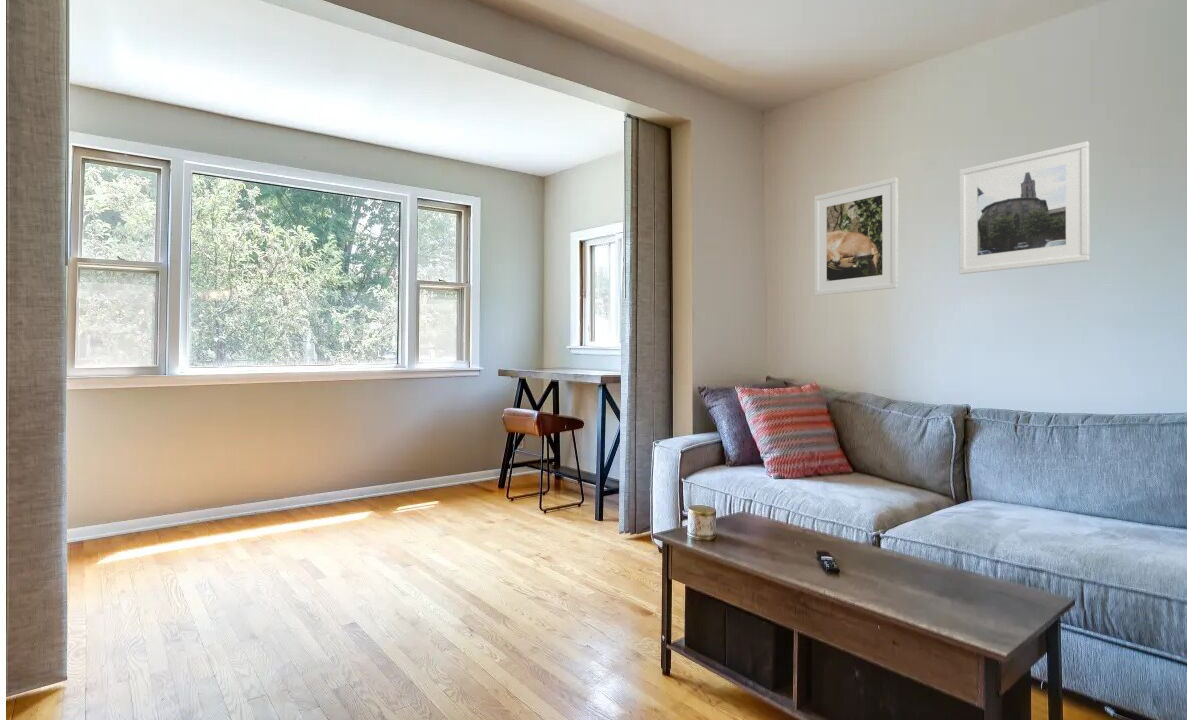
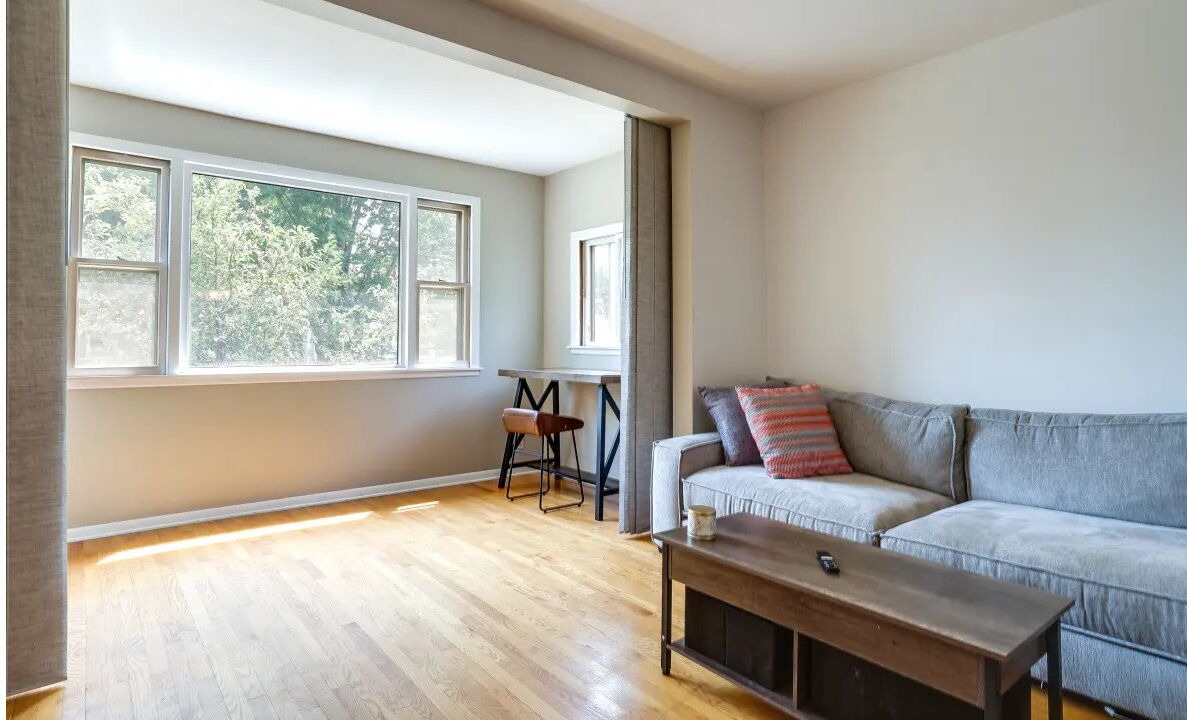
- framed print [813,177,899,297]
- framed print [958,140,1091,275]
